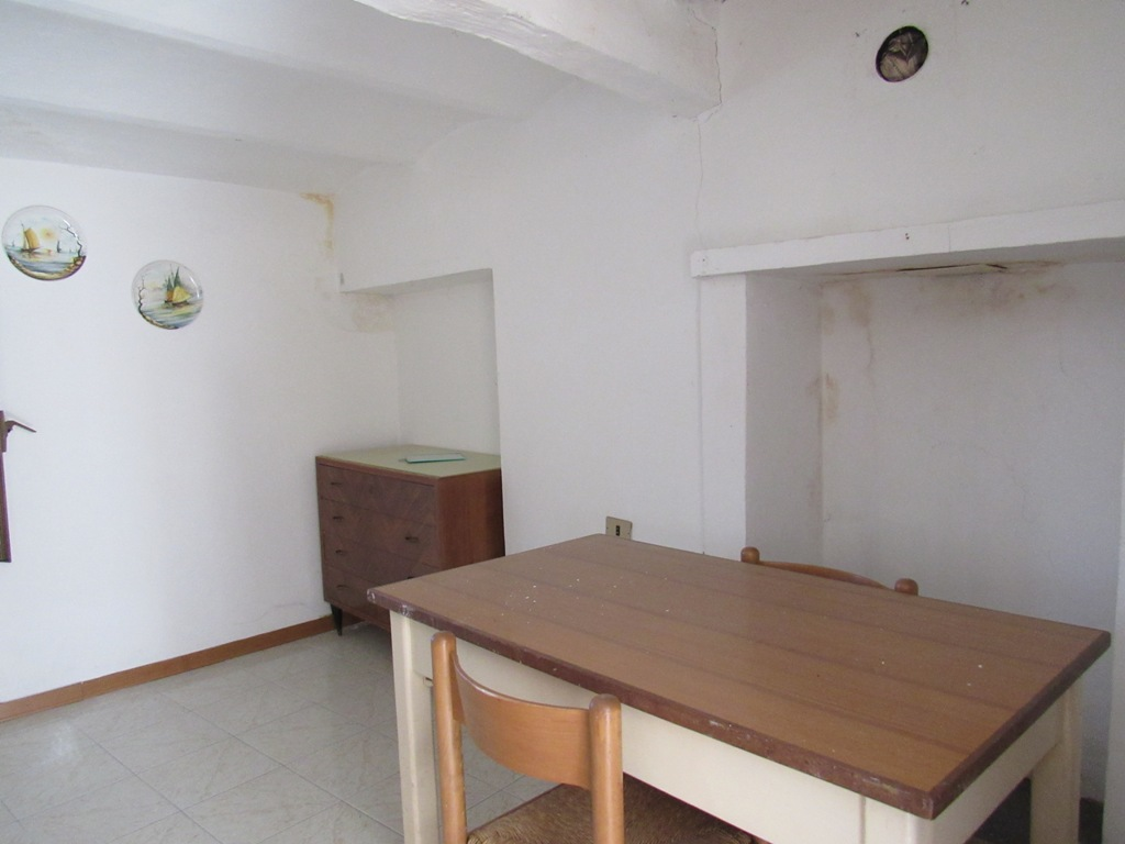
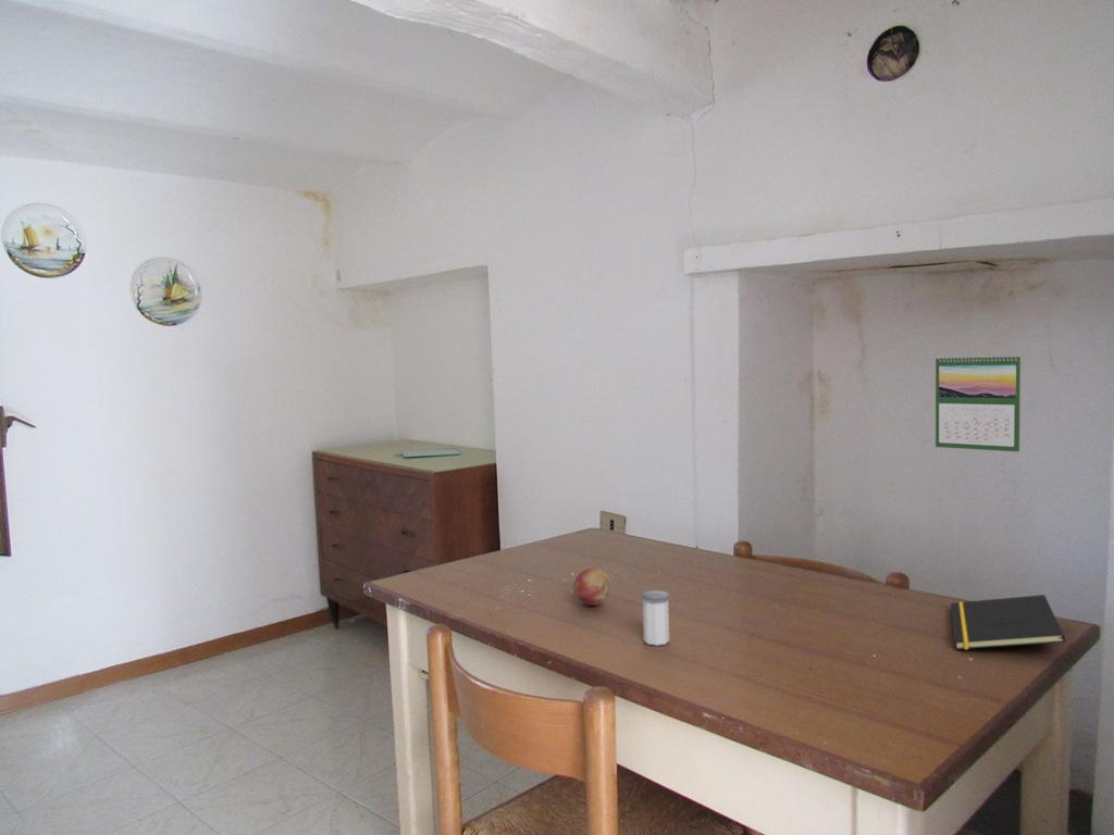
+ calendar [934,352,1022,452]
+ fruit [572,568,610,607]
+ notepad [950,594,1066,650]
+ salt shaker [641,589,670,647]
